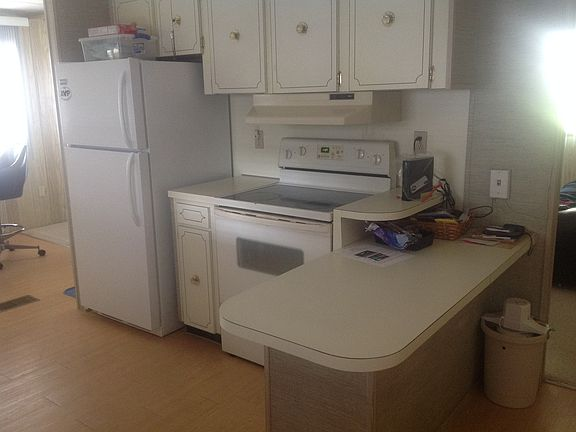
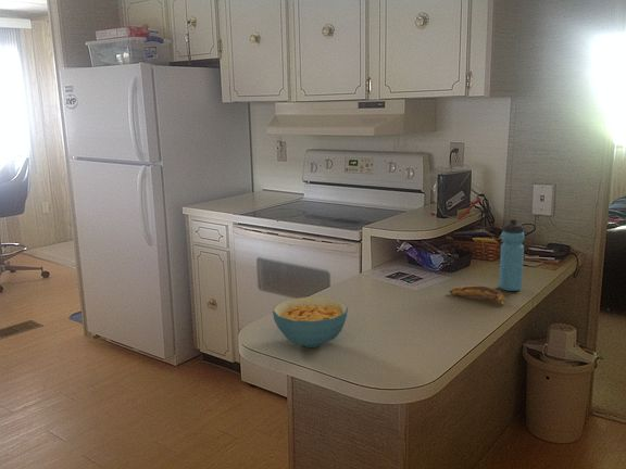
+ water bottle [498,218,525,292]
+ banana [449,284,505,307]
+ cereal bowl [272,296,349,348]
